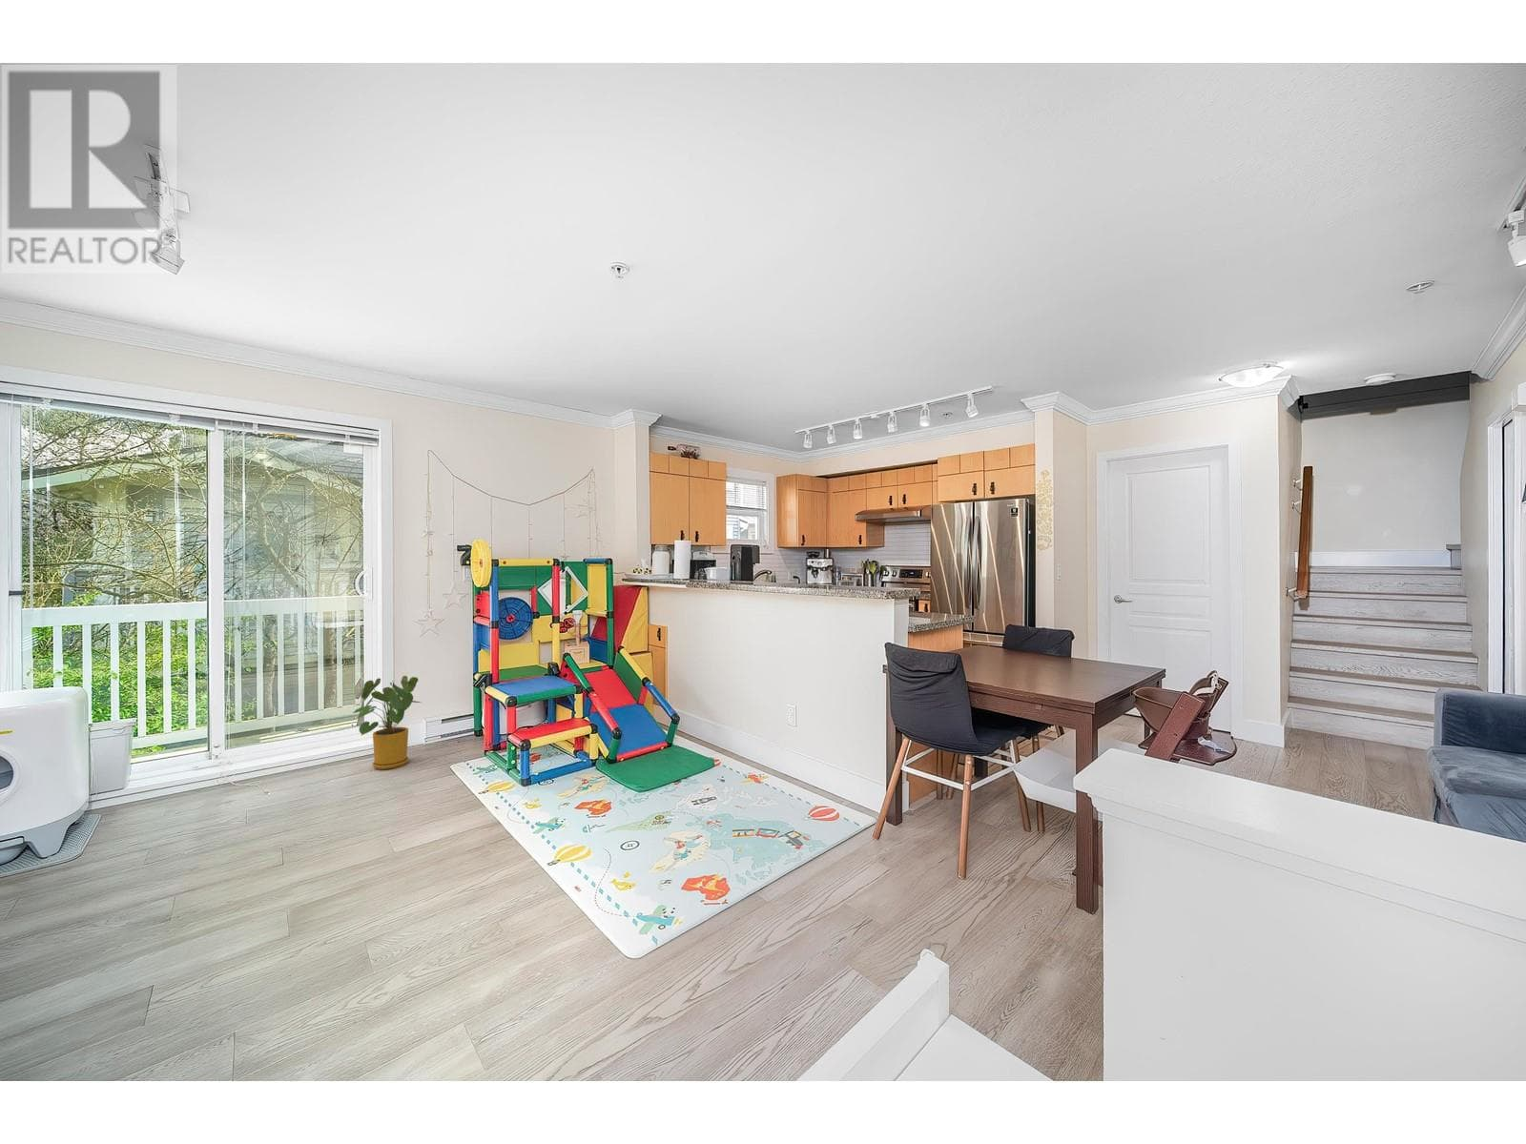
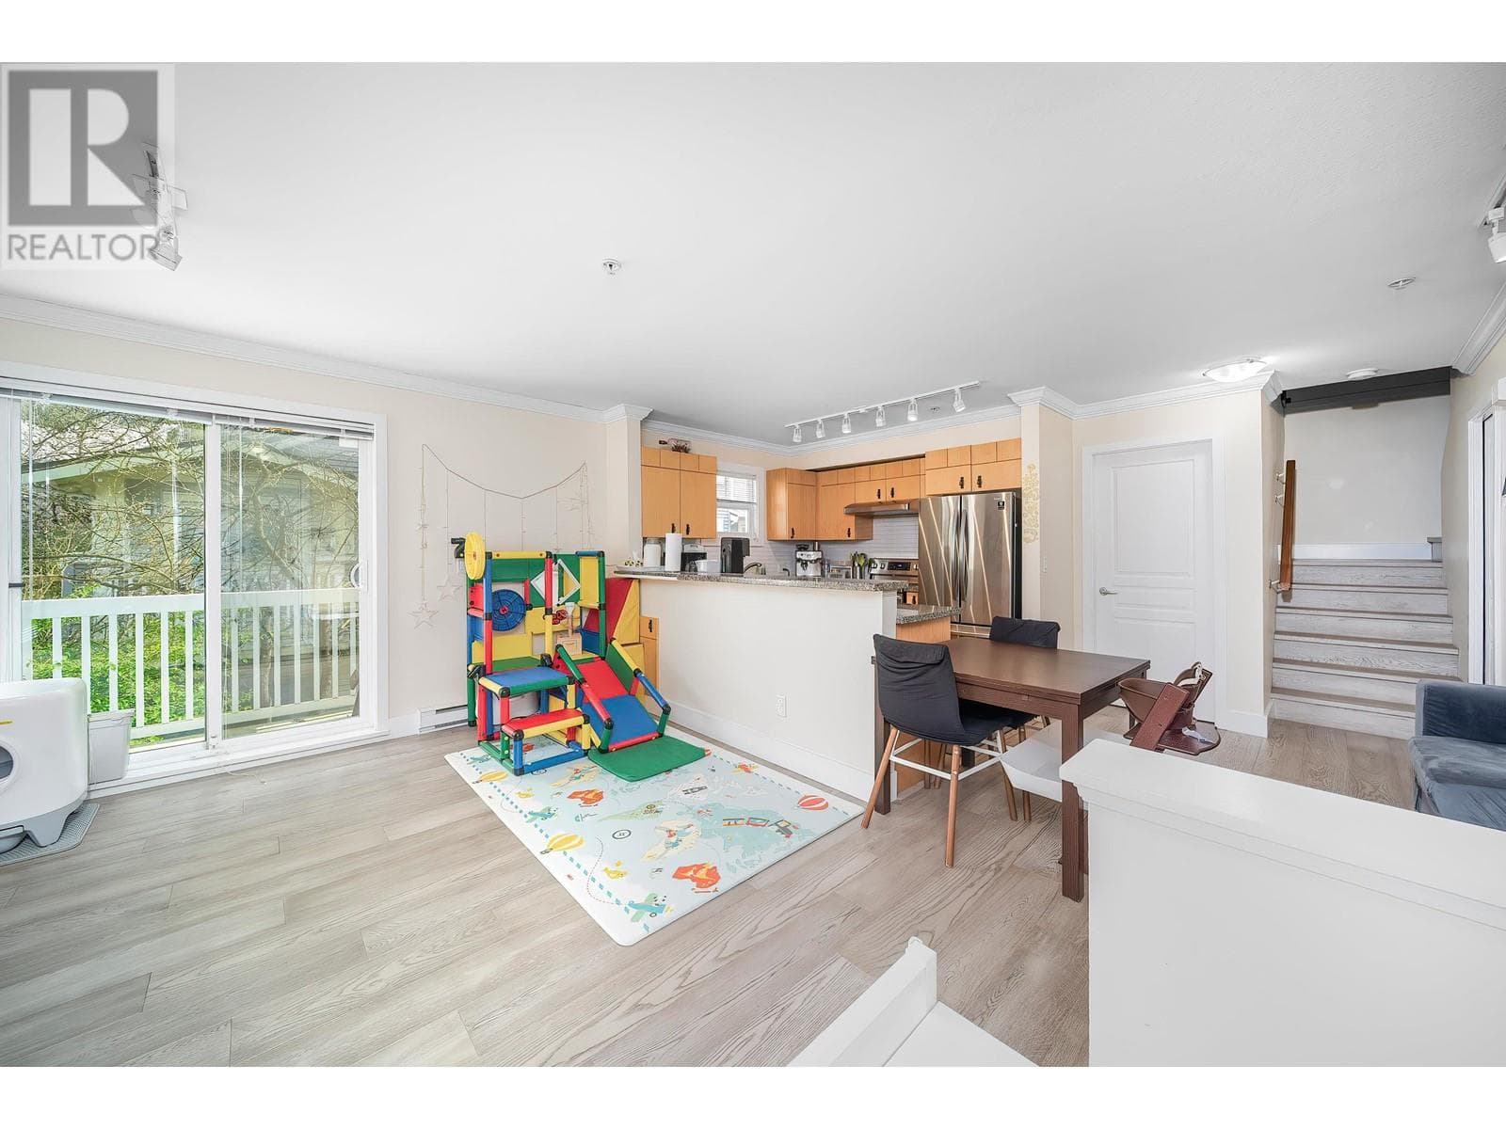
- house plant [353,675,422,770]
